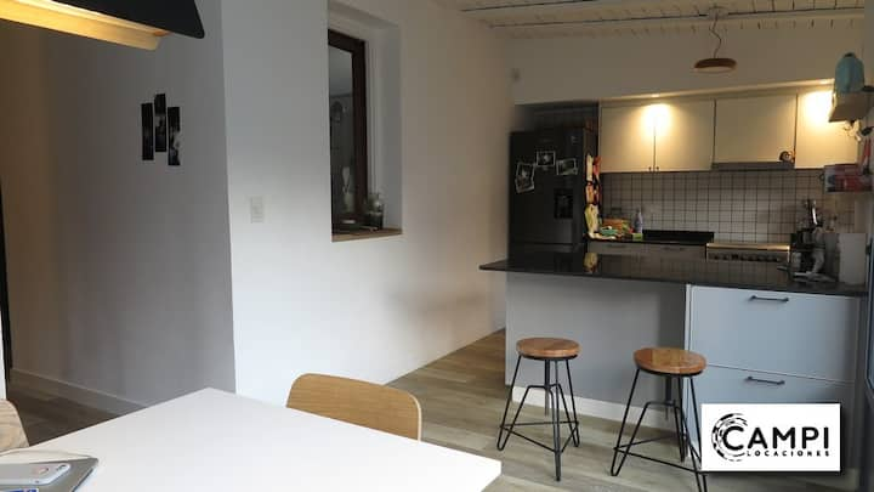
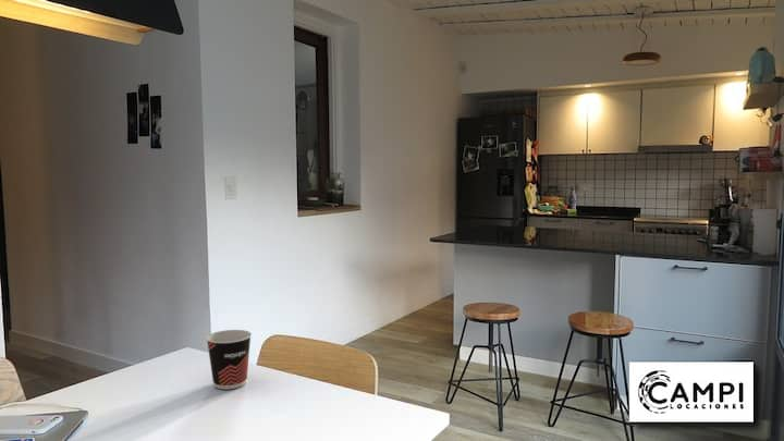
+ cup [205,329,253,390]
